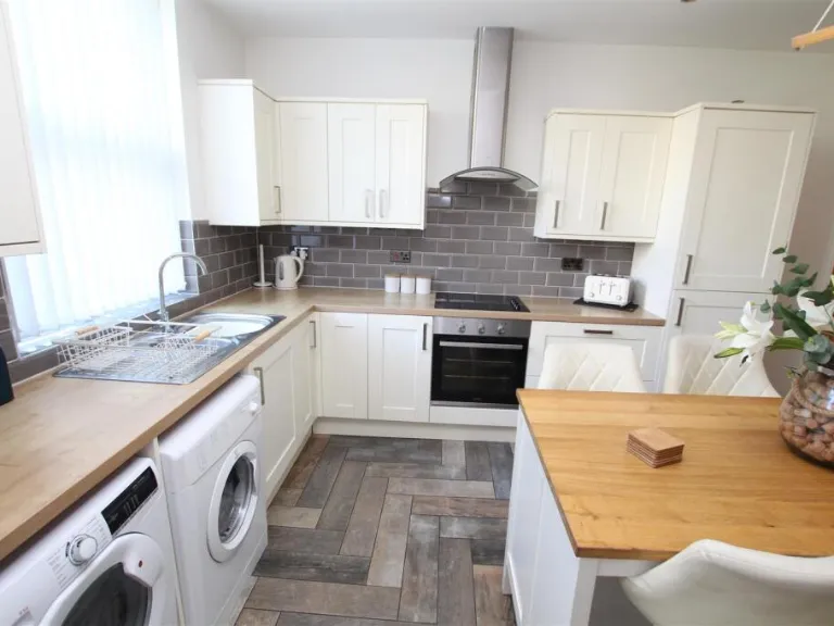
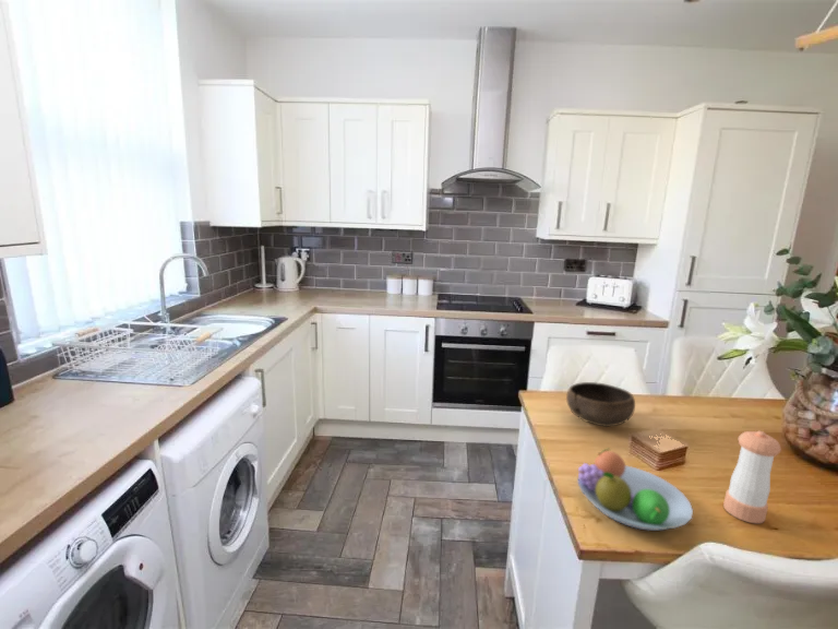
+ fruit bowl [576,448,694,532]
+ bowl [565,381,636,428]
+ pepper shaker [722,430,782,524]
